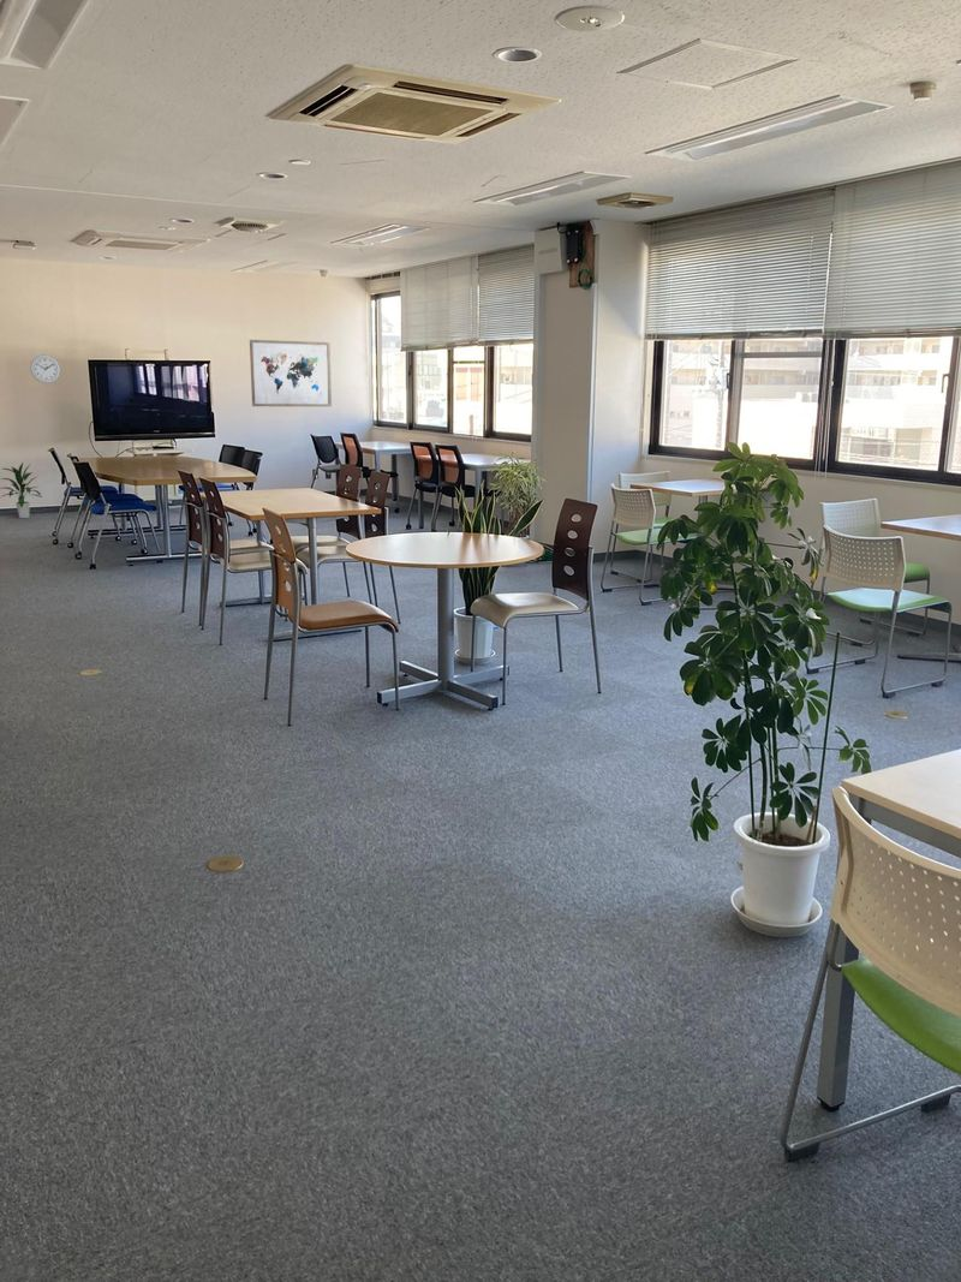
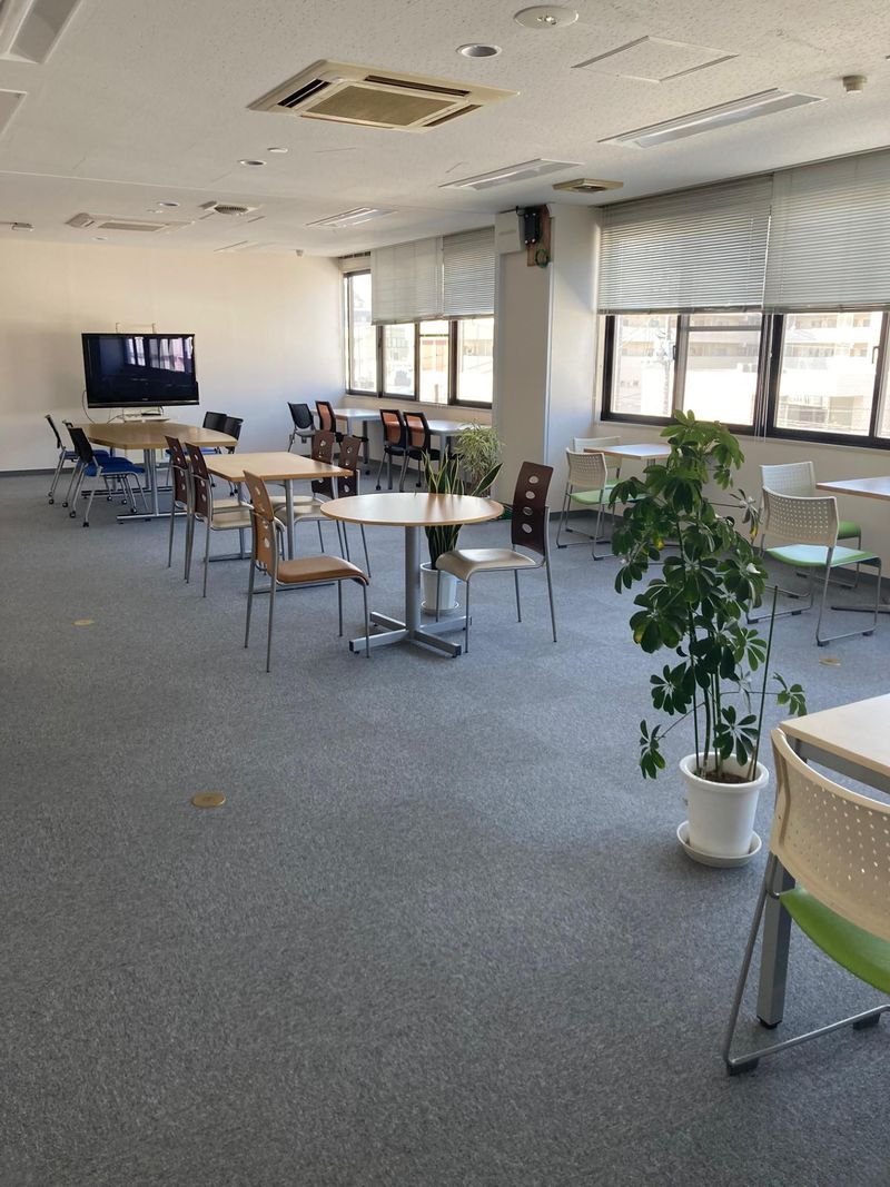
- wall clock [29,353,61,384]
- wall art [249,339,333,407]
- indoor plant [0,461,43,519]
